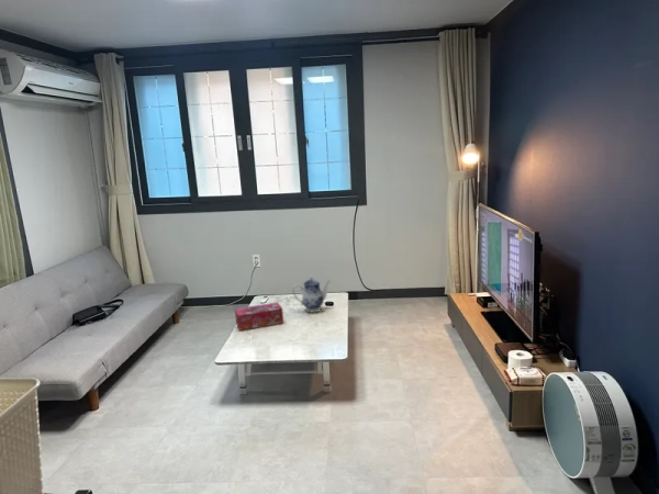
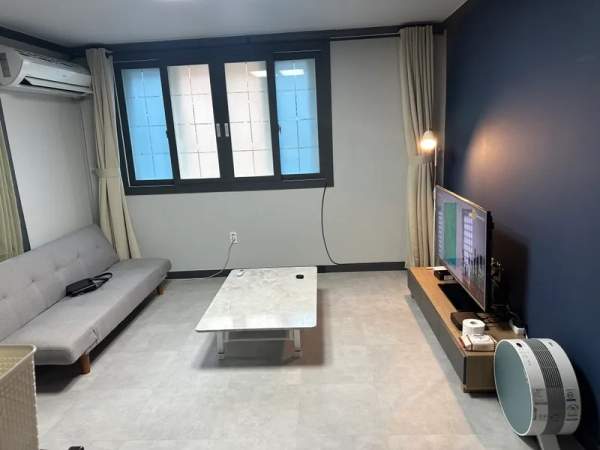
- tissue box [234,301,284,332]
- teapot [291,274,332,313]
